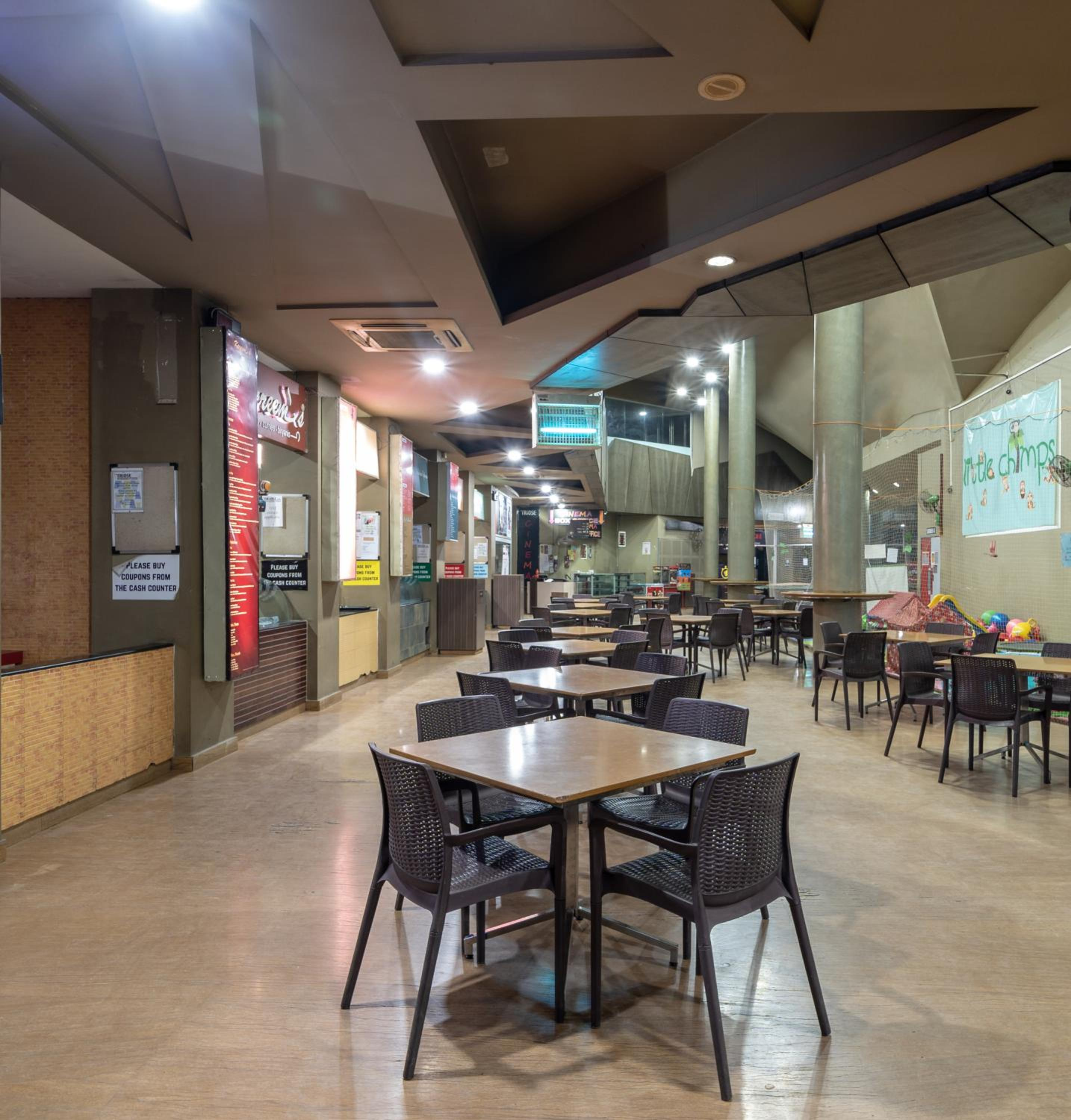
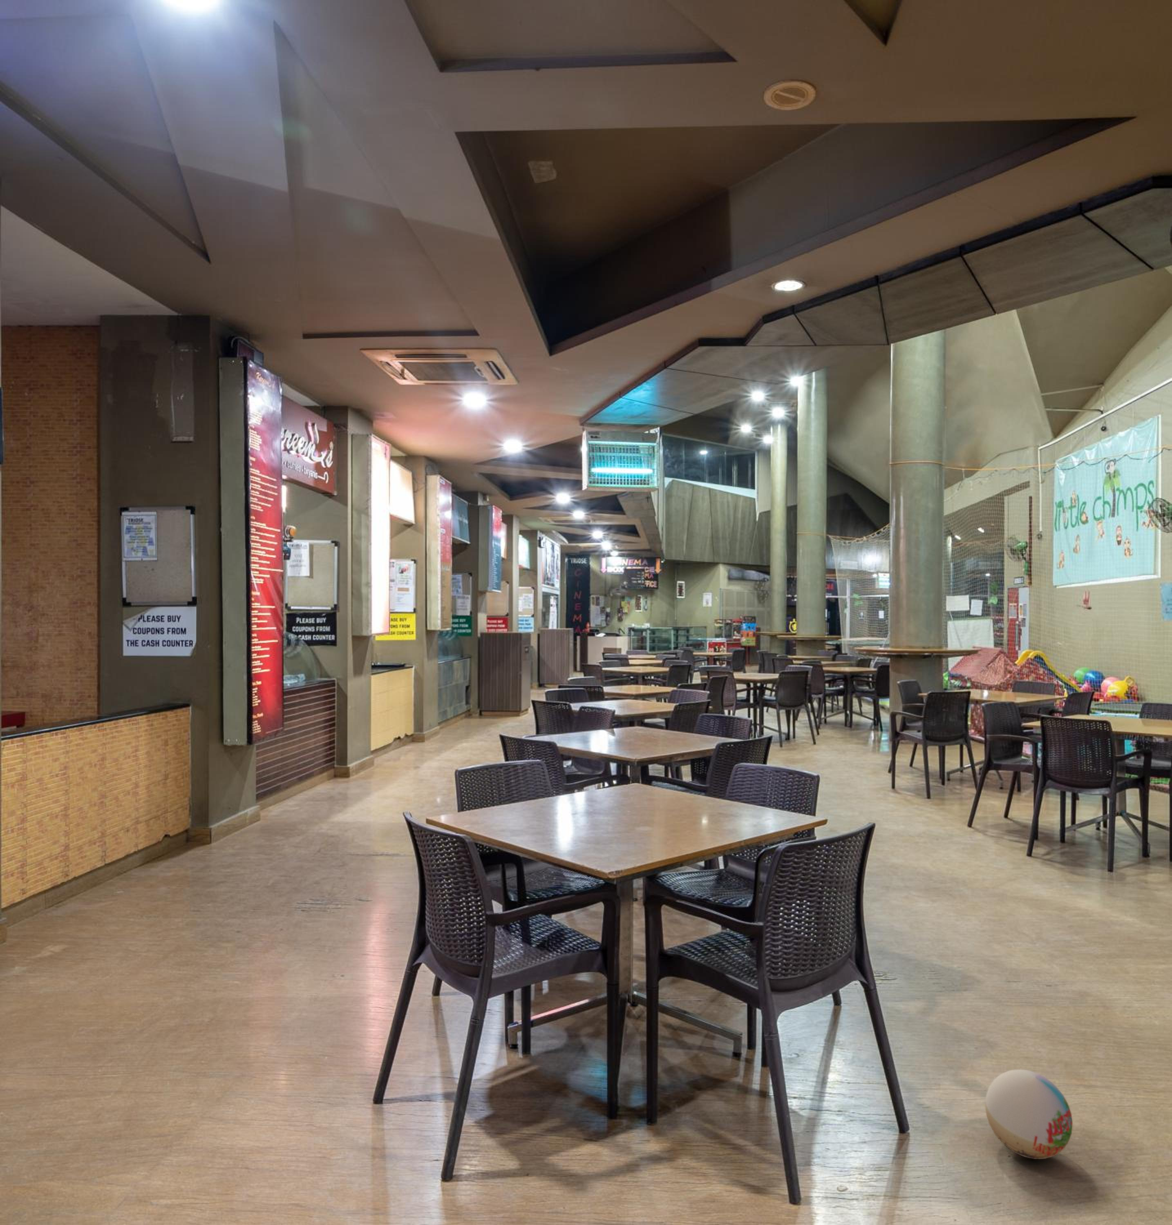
+ ball [985,1069,1074,1159]
